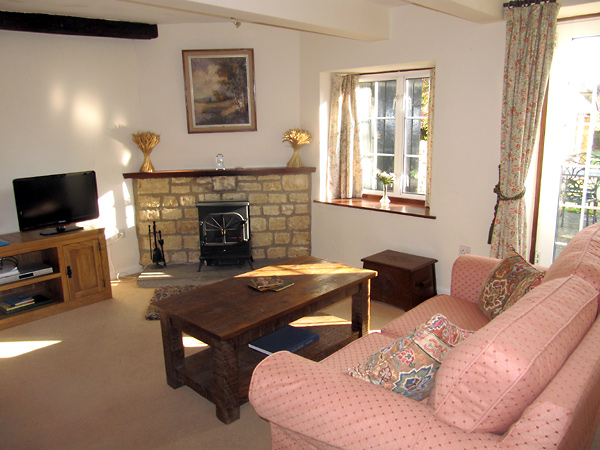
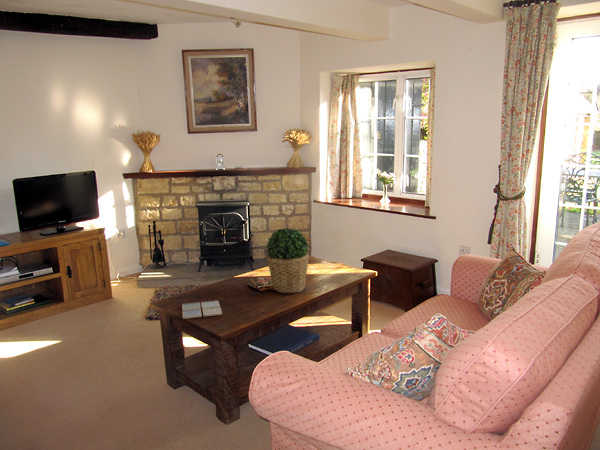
+ drink coaster [181,300,223,320]
+ potted plant [265,227,310,294]
